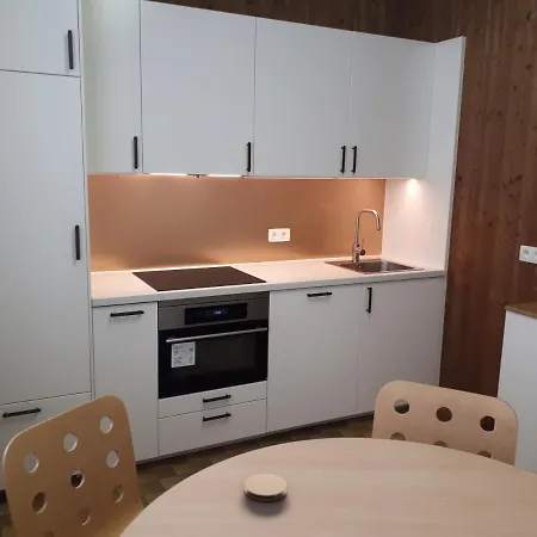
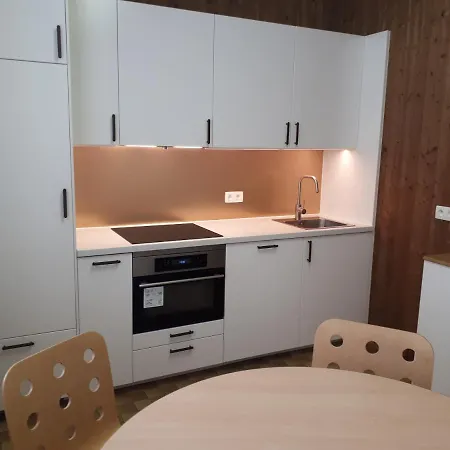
- coaster [243,473,288,502]
